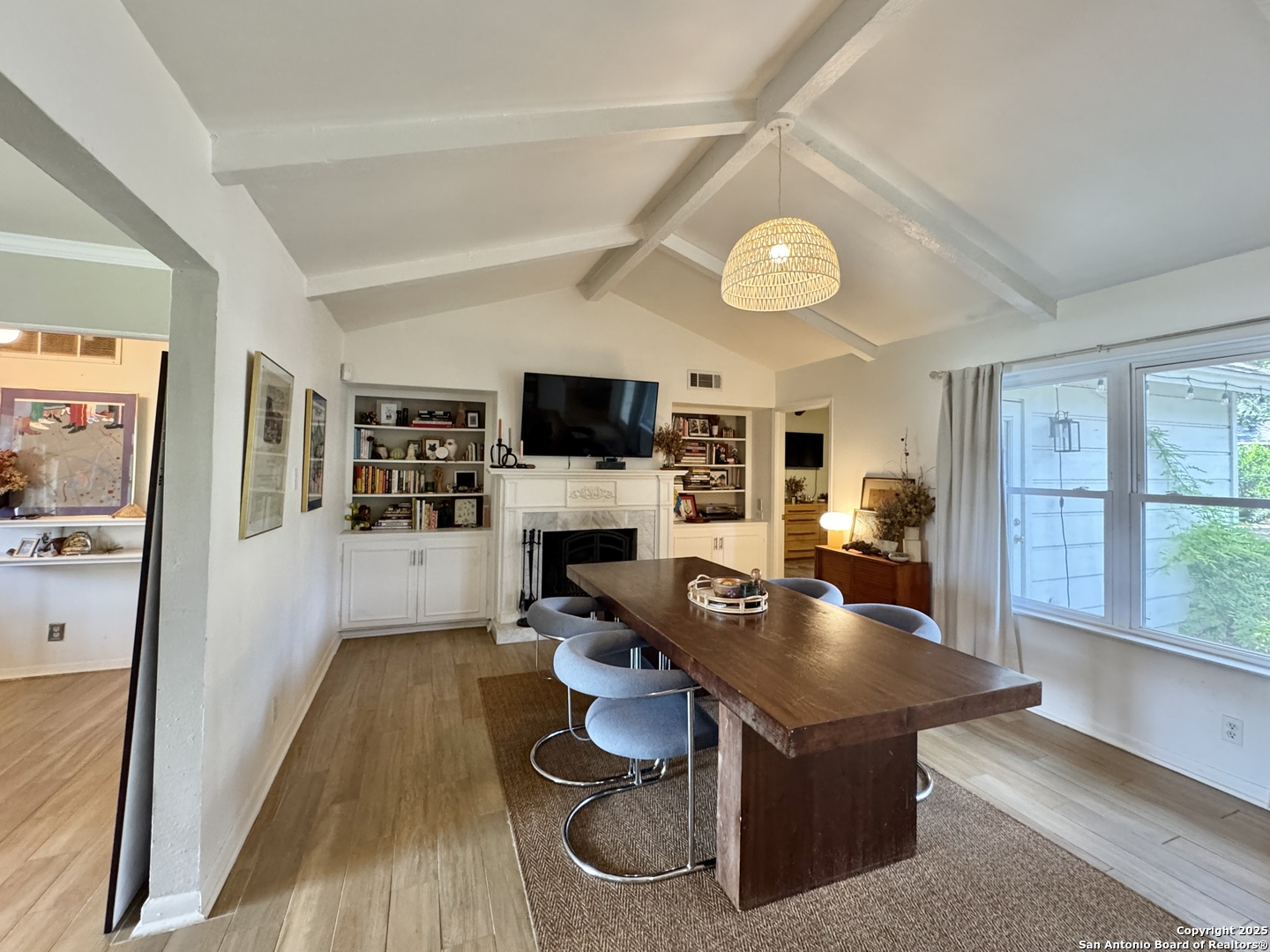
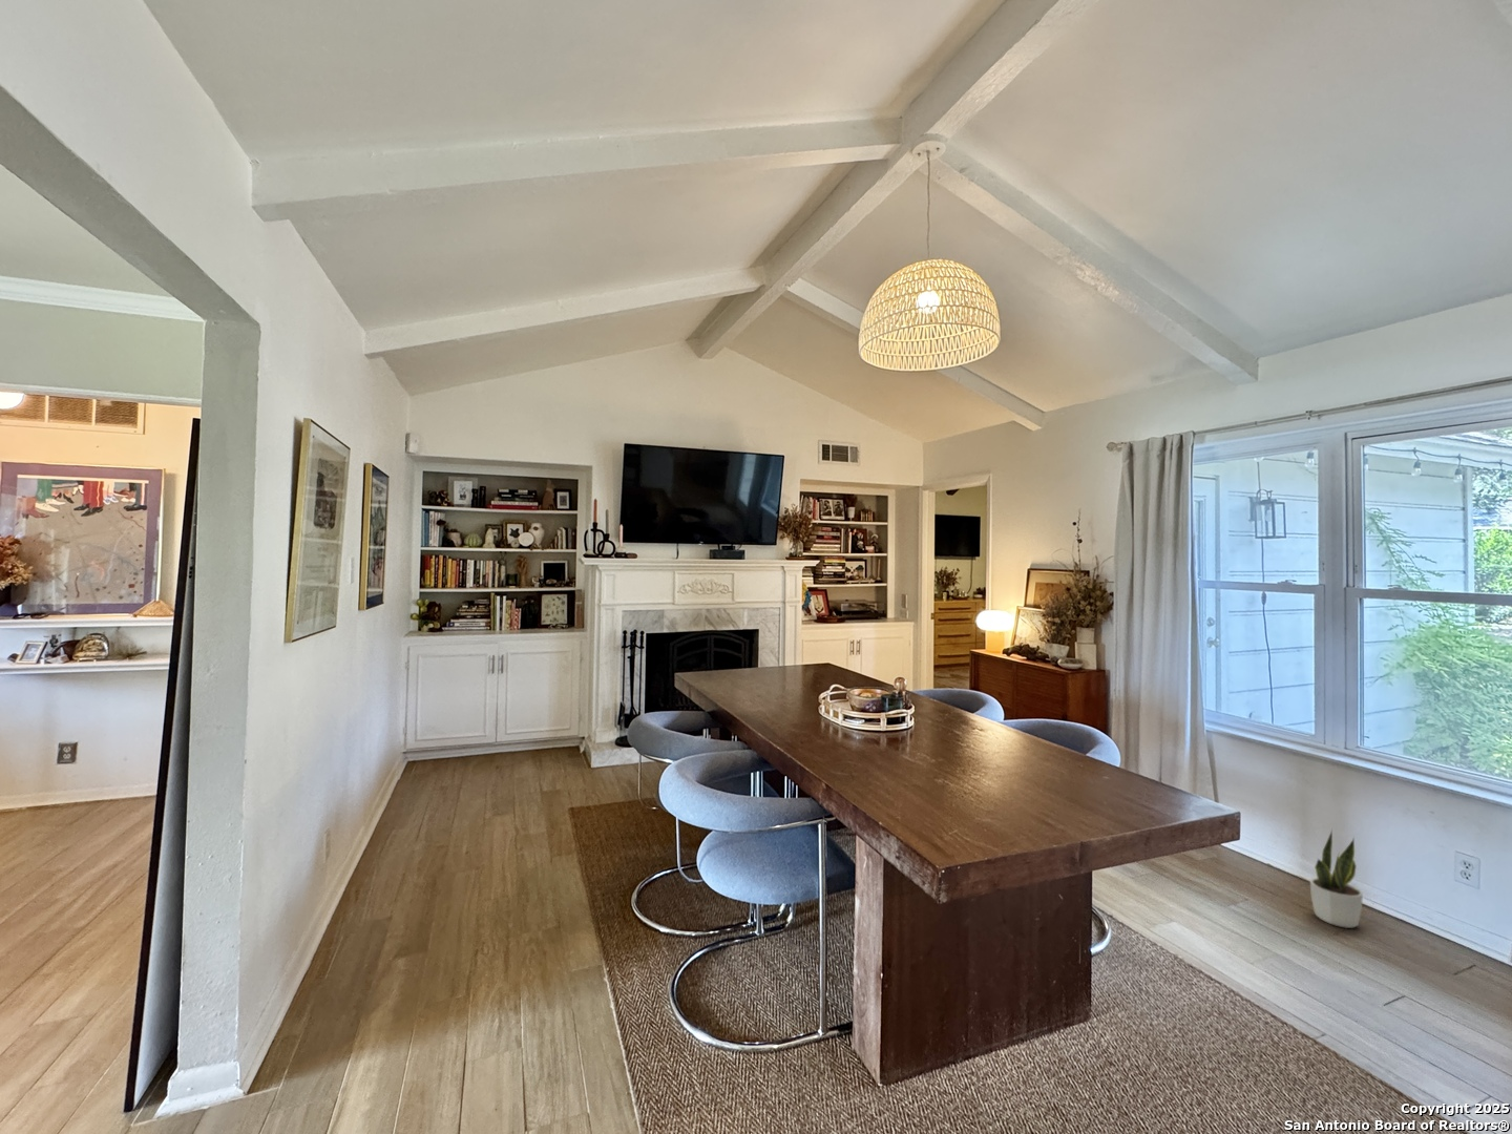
+ potted plant [1310,828,1364,929]
